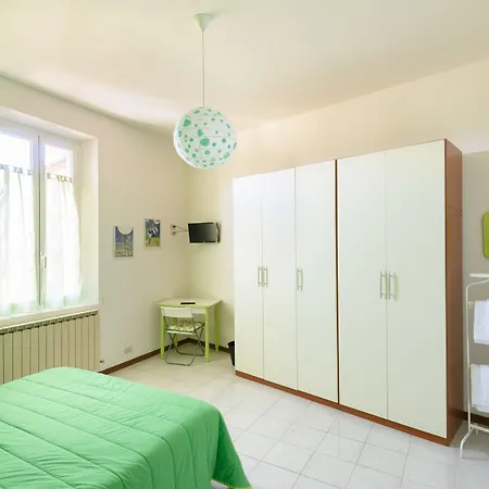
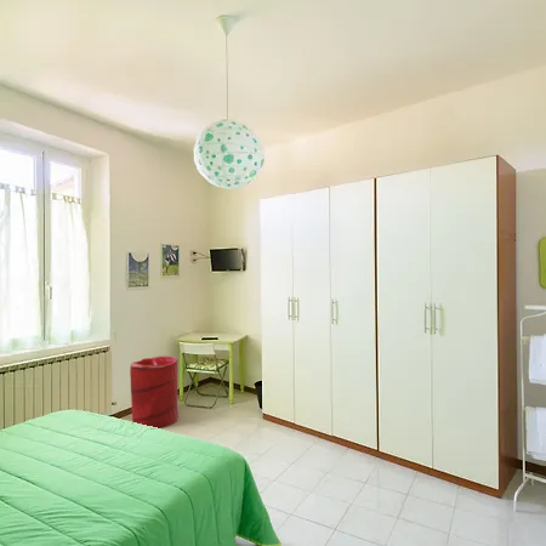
+ laundry hamper [129,354,180,430]
